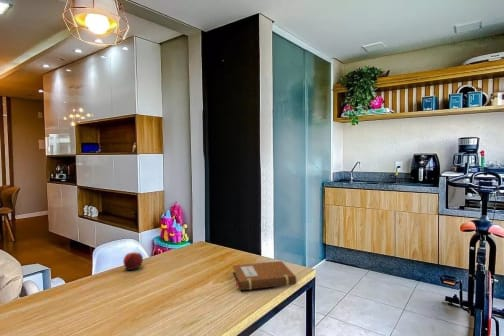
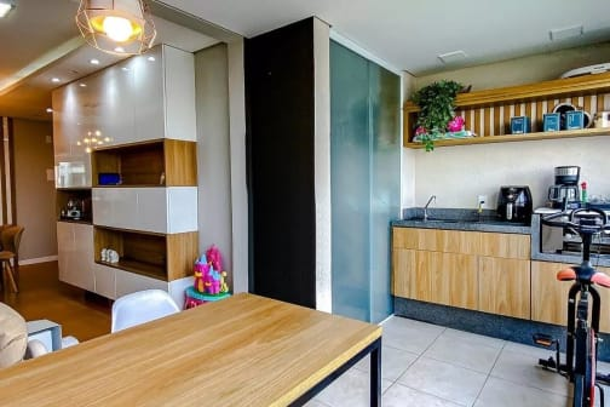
- apple [122,251,144,271]
- notebook [232,260,297,291]
